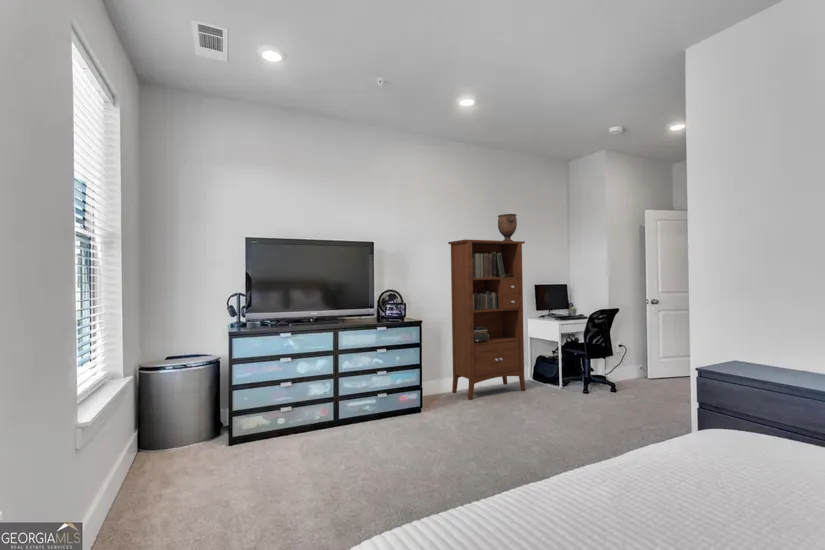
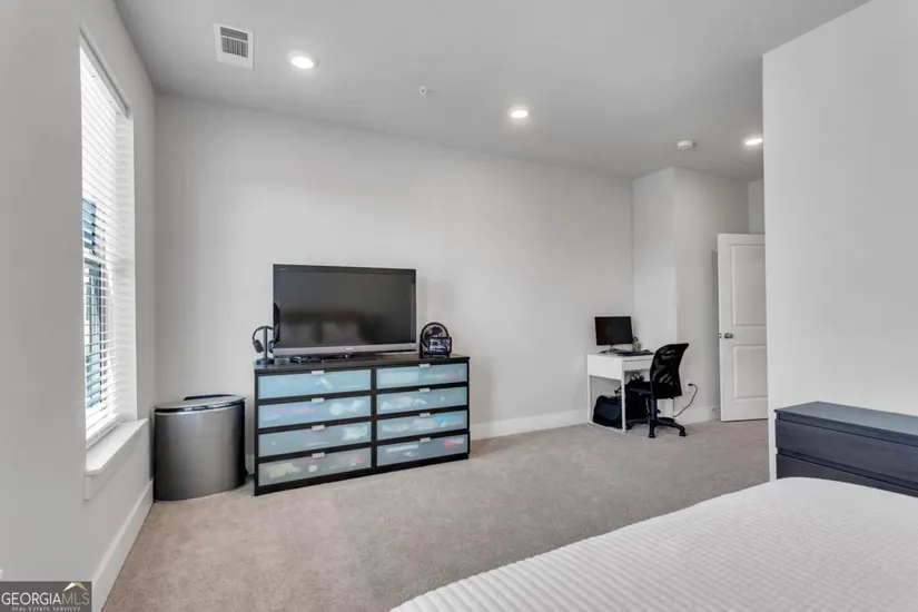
- decorative urn [497,213,518,241]
- bookcase [447,239,526,401]
